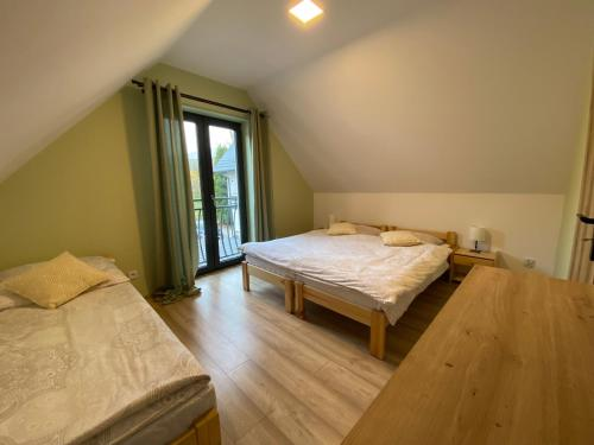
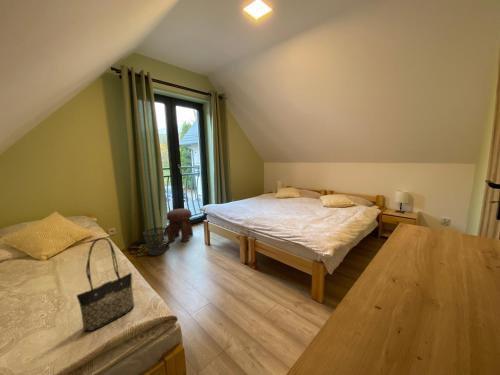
+ tote bag [75,237,135,332]
+ stool [166,208,194,243]
+ wastebasket [142,227,168,257]
